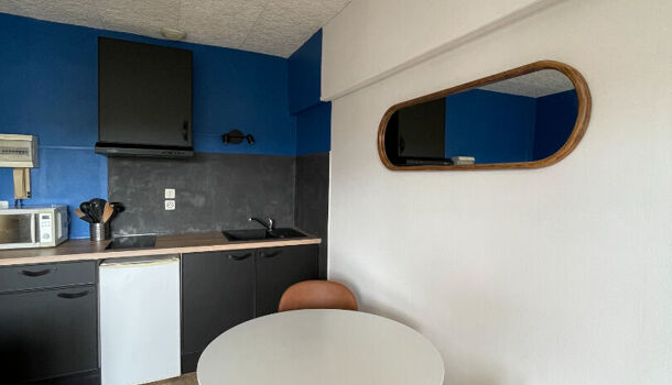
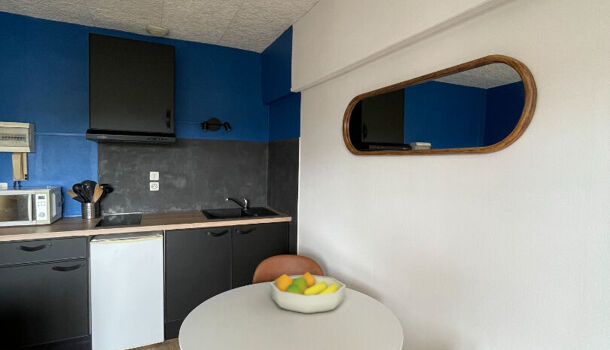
+ fruit bowl [269,271,347,314]
